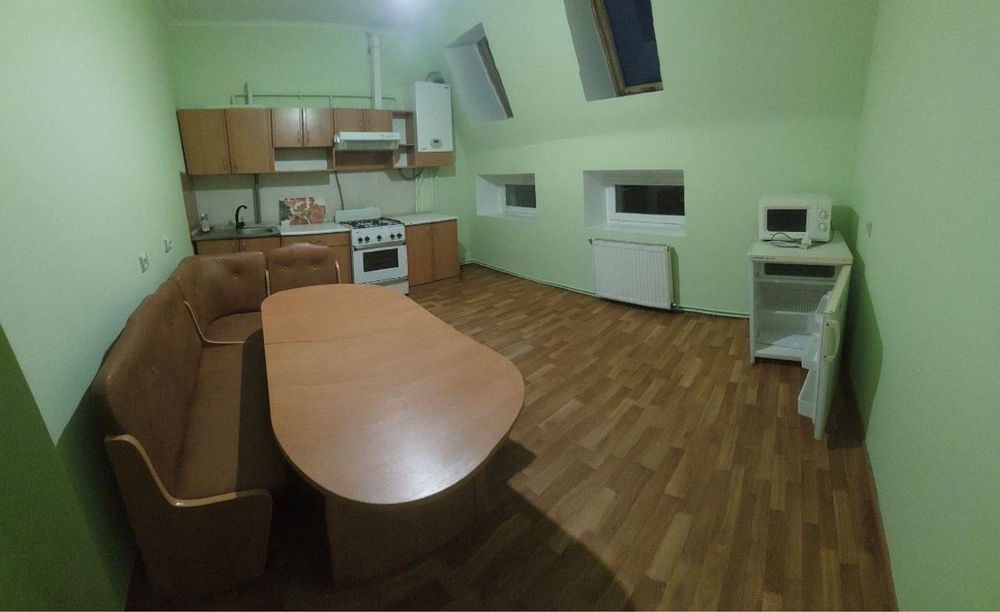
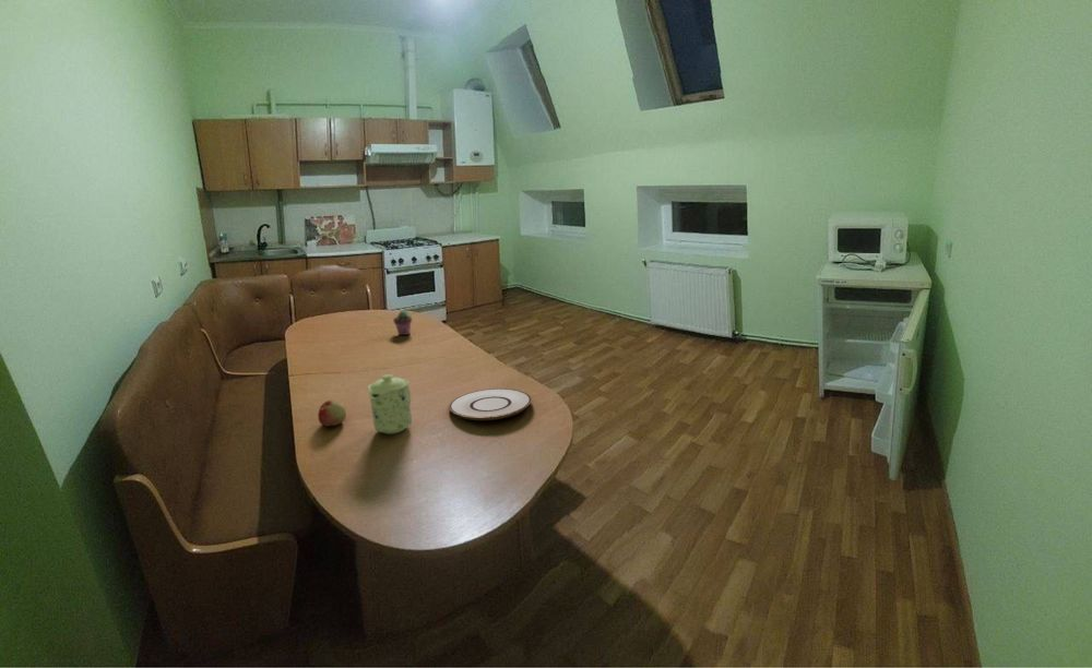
+ apple [317,399,347,427]
+ plate [448,387,533,421]
+ potted succulent [392,310,413,336]
+ mug [367,373,413,436]
